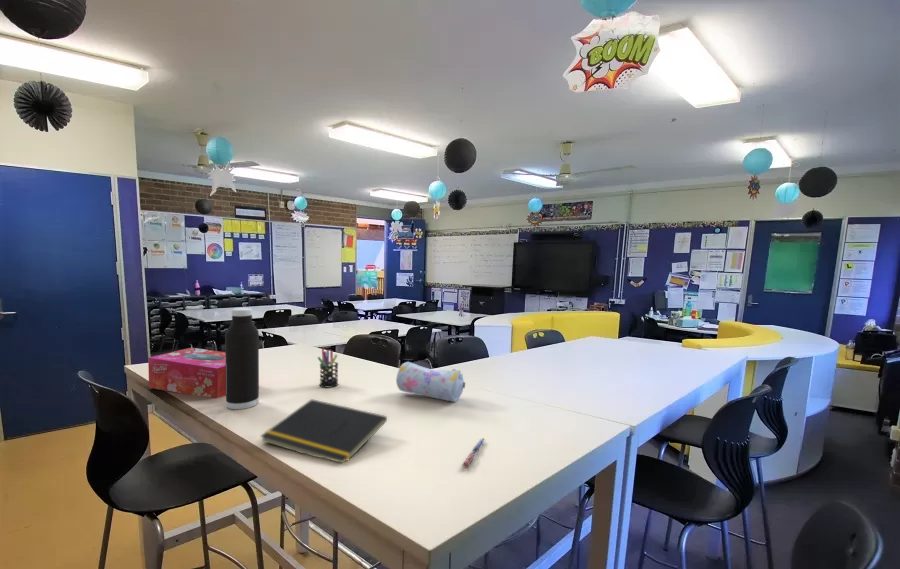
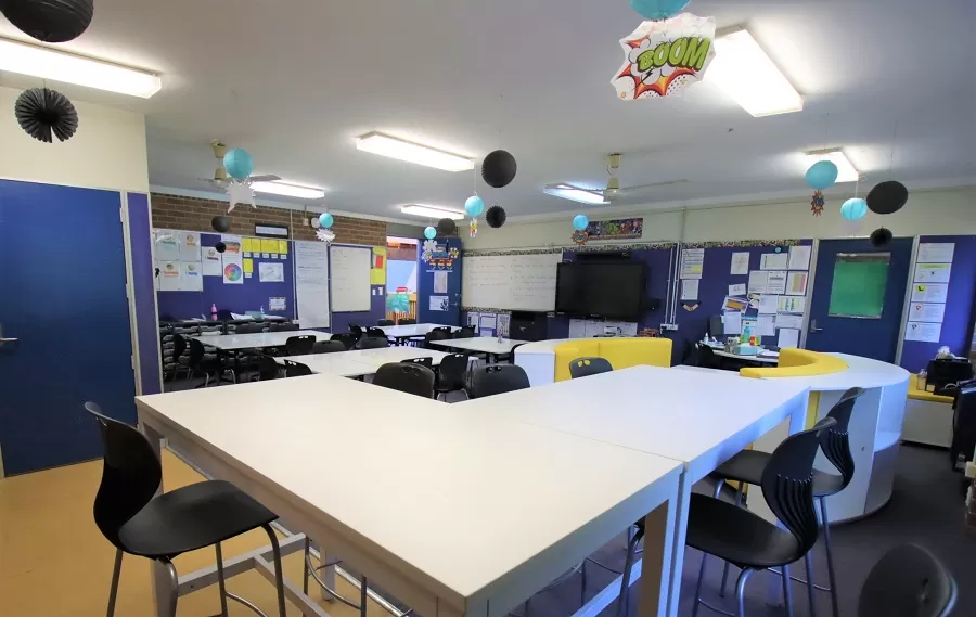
- pencil case [395,361,466,403]
- water bottle [224,307,260,411]
- notepad [259,398,388,464]
- pen [461,437,486,469]
- pen holder [317,346,339,388]
- tissue box [147,347,226,399]
